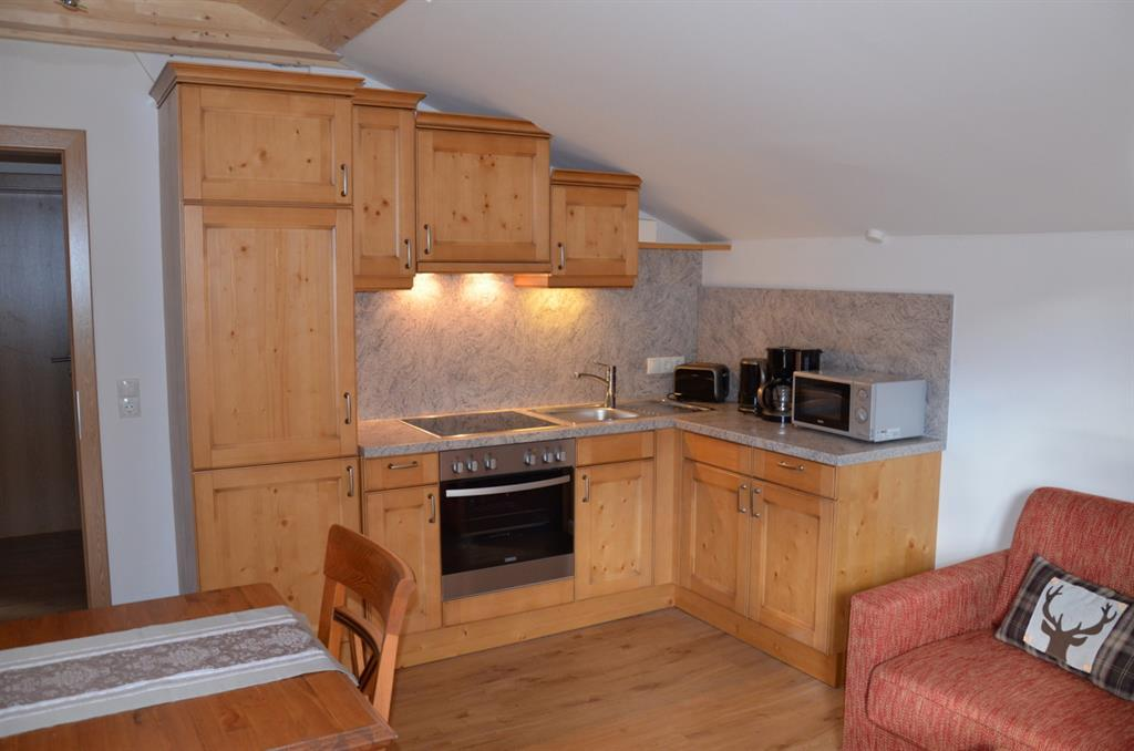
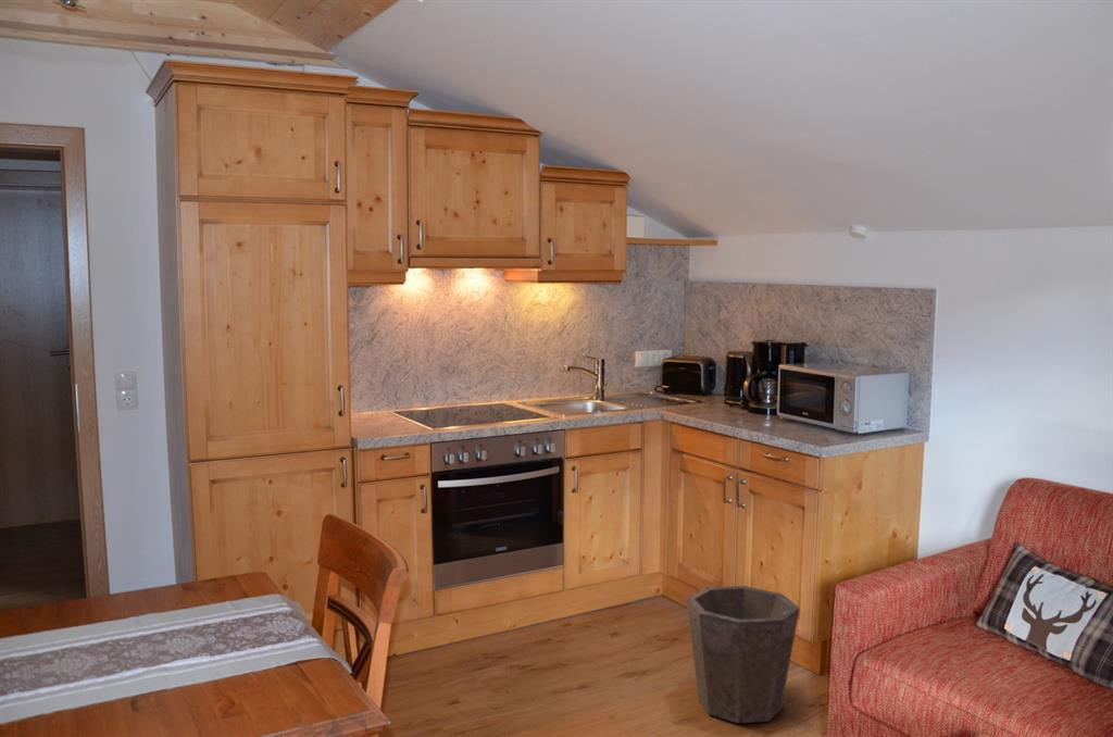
+ waste bin [685,585,801,724]
